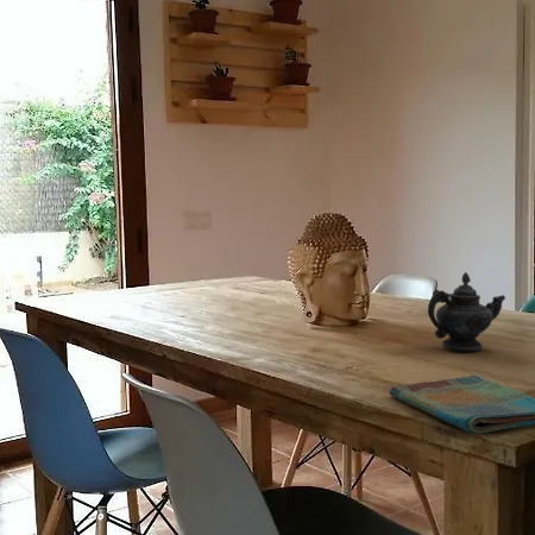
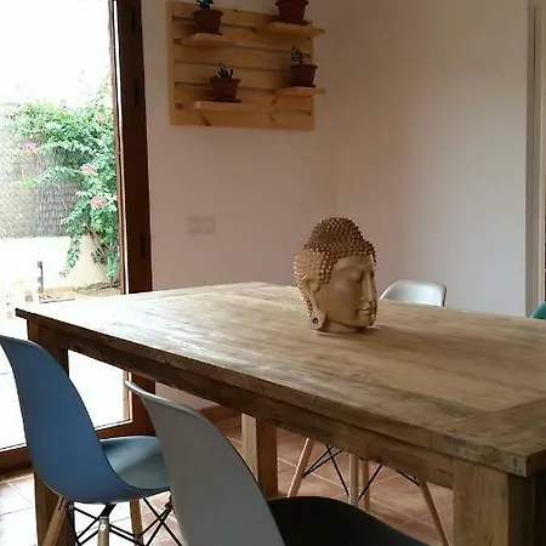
- dish towel [388,373,535,434]
- teapot [427,271,506,352]
